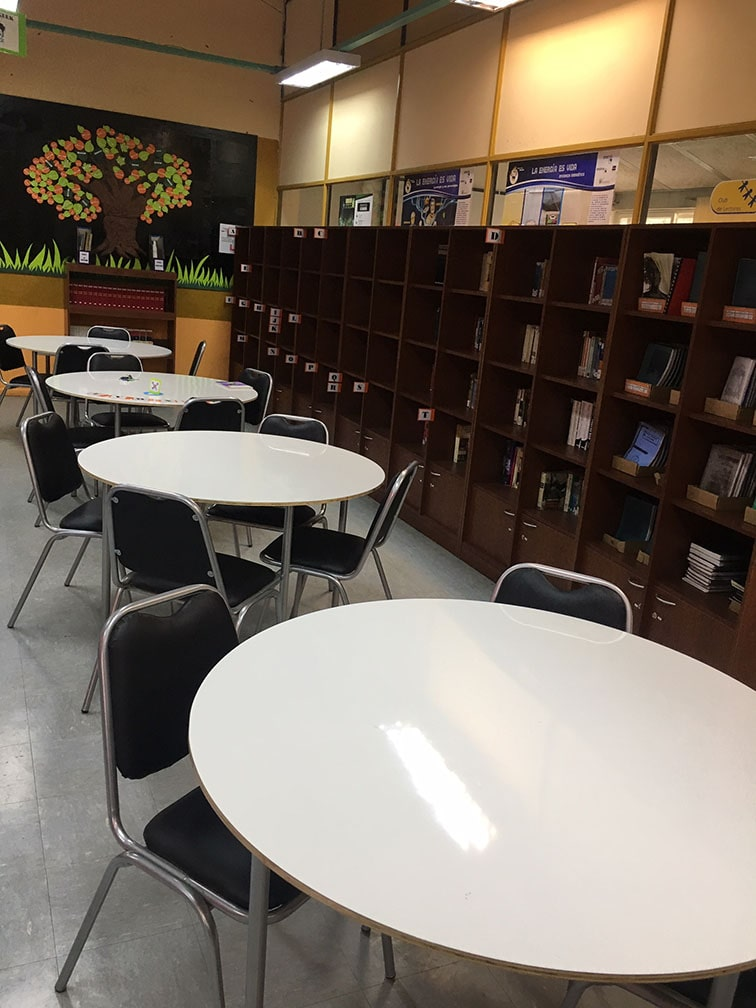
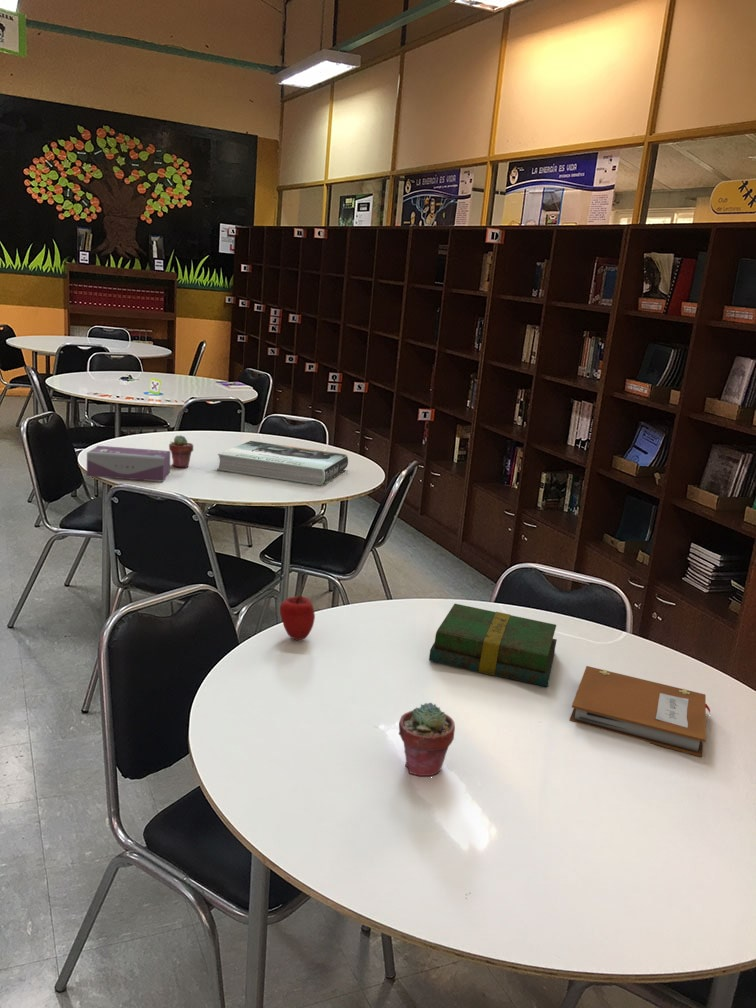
+ book [216,440,349,486]
+ tissue box [86,445,171,483]
+ potted succulent [398,702,456,778]
+ apple [279,594,316,641]
+ notebook [569,665,711,758]
+ book [428,603,558,688]
+ potted succulent [168,434,194,469]
